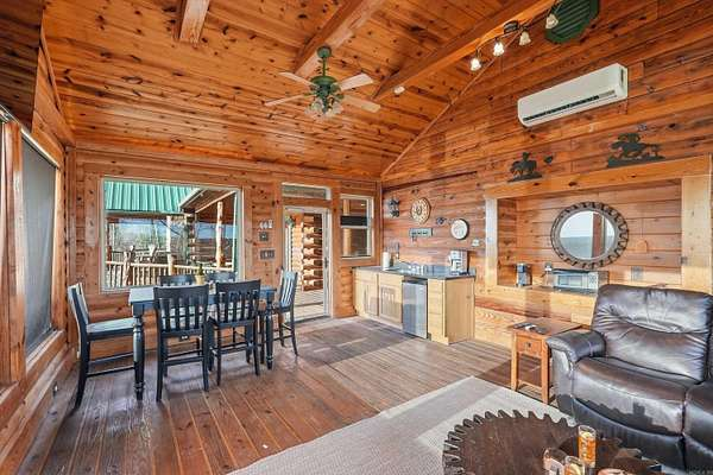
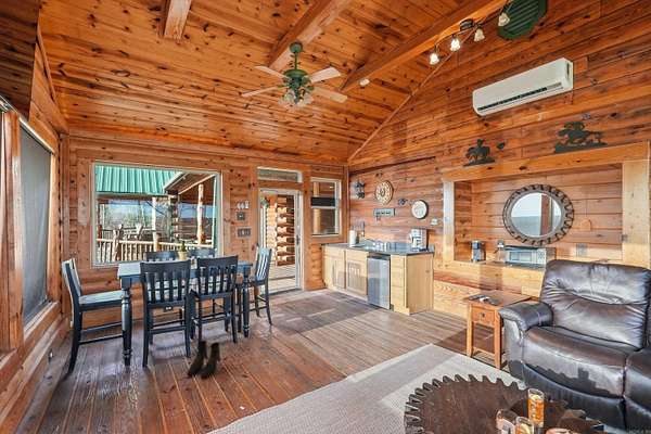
+ boots [186,340,221,380]
